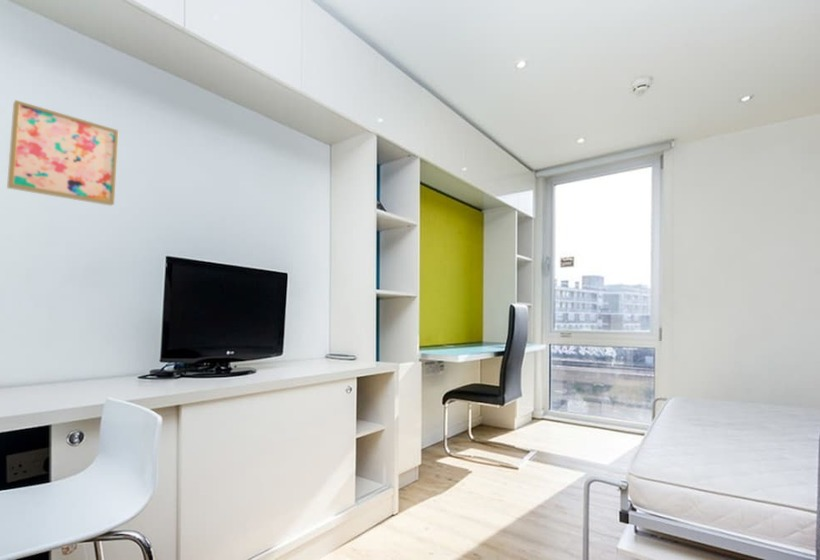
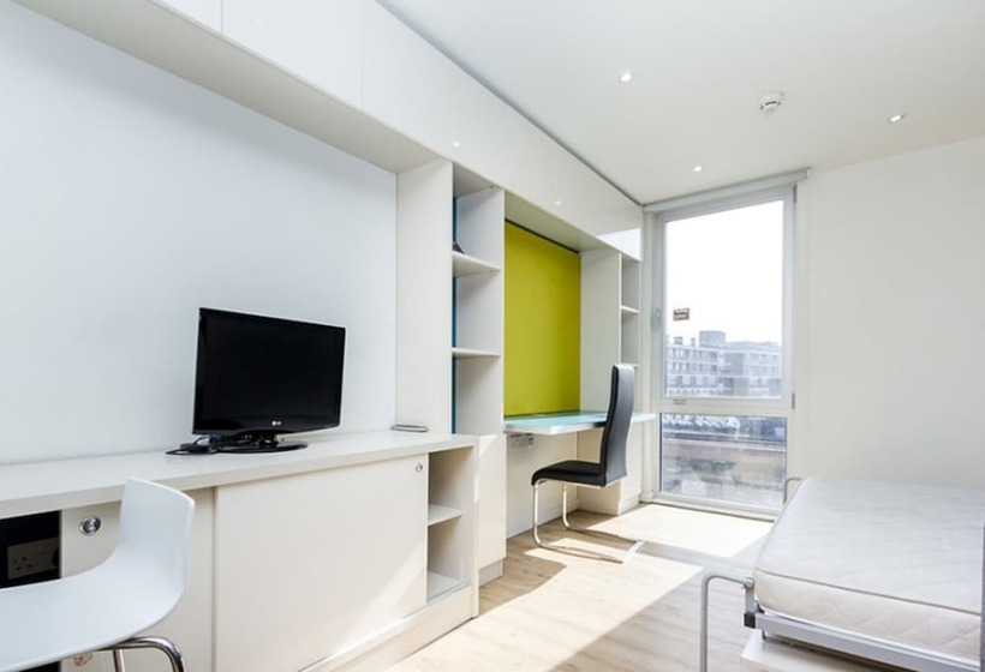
- wall art [6,99,119,207]
